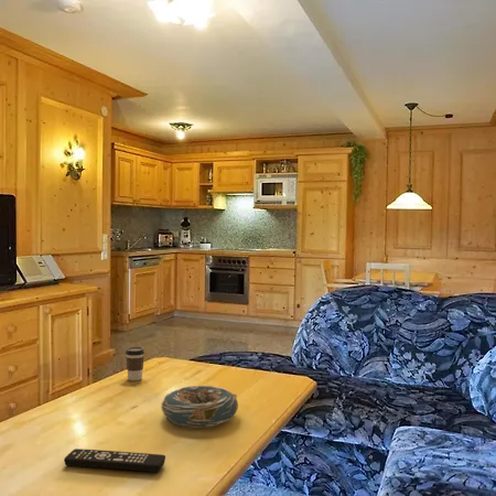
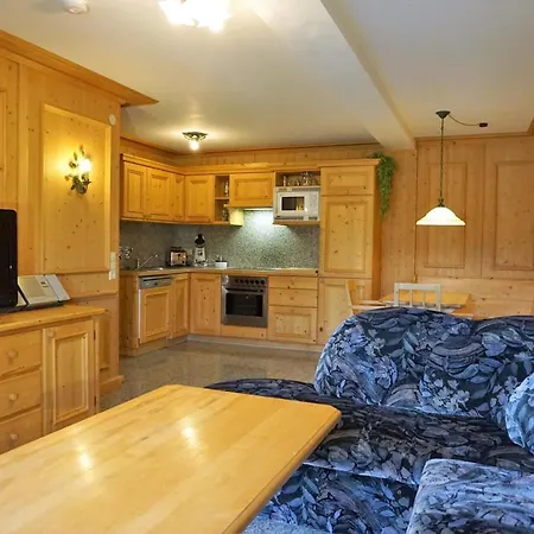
- coffee cup [125,346,145,381]
- remote control [63,448,166,473]
- decorative bowl [160,384,239,429]
